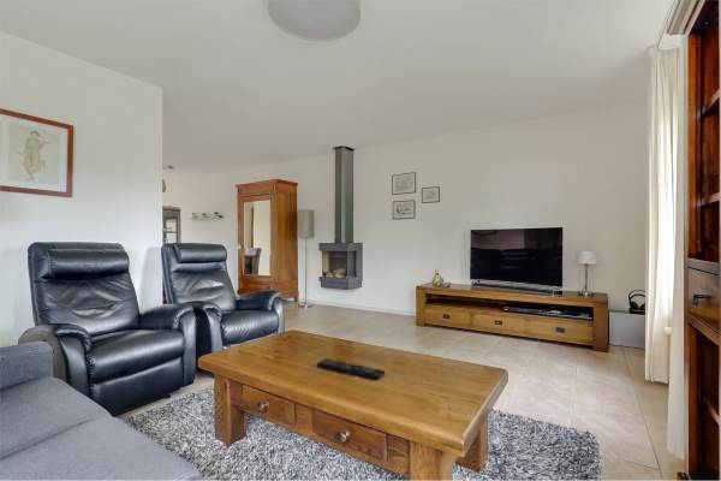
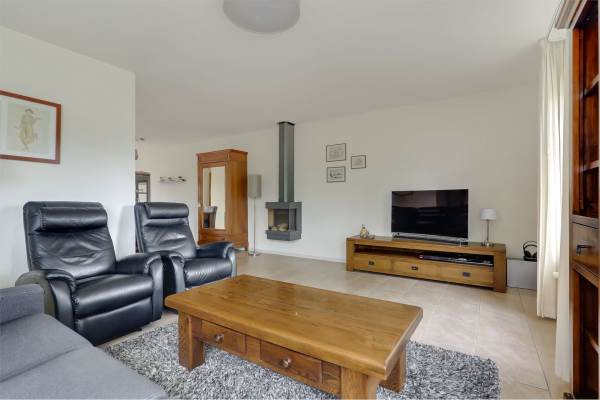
- remote control [316,357,386,381]
